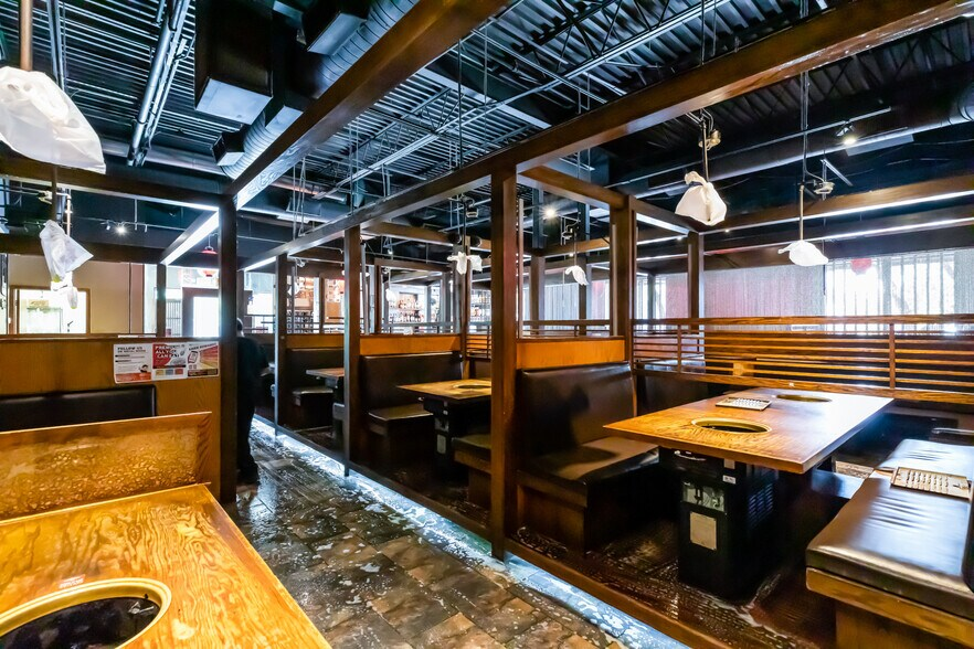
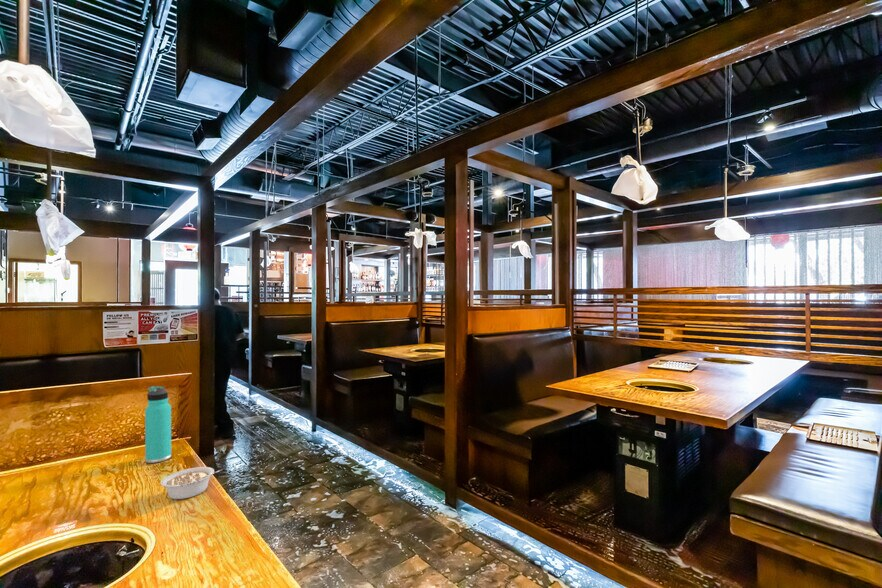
+ legume [159,466,224,500]
+ thermos bottle [144,385,172,464]
